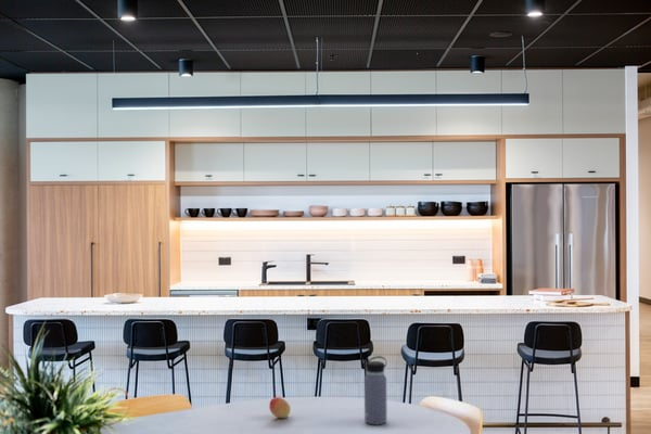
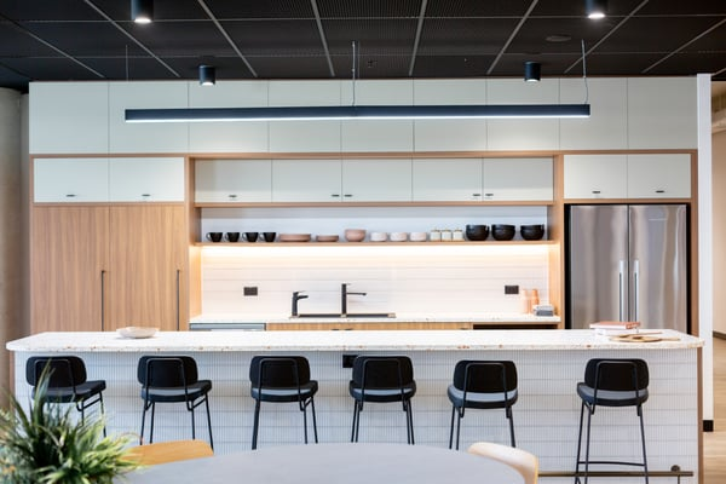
- water bottle [363,355,387,426]
- fruit [268,396,292,419]
